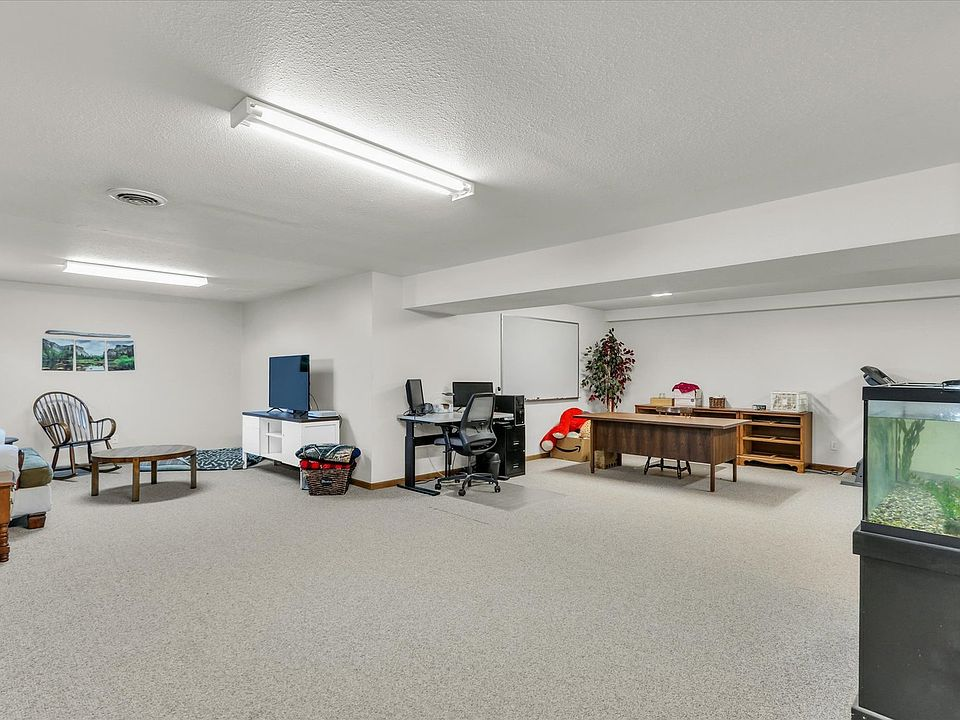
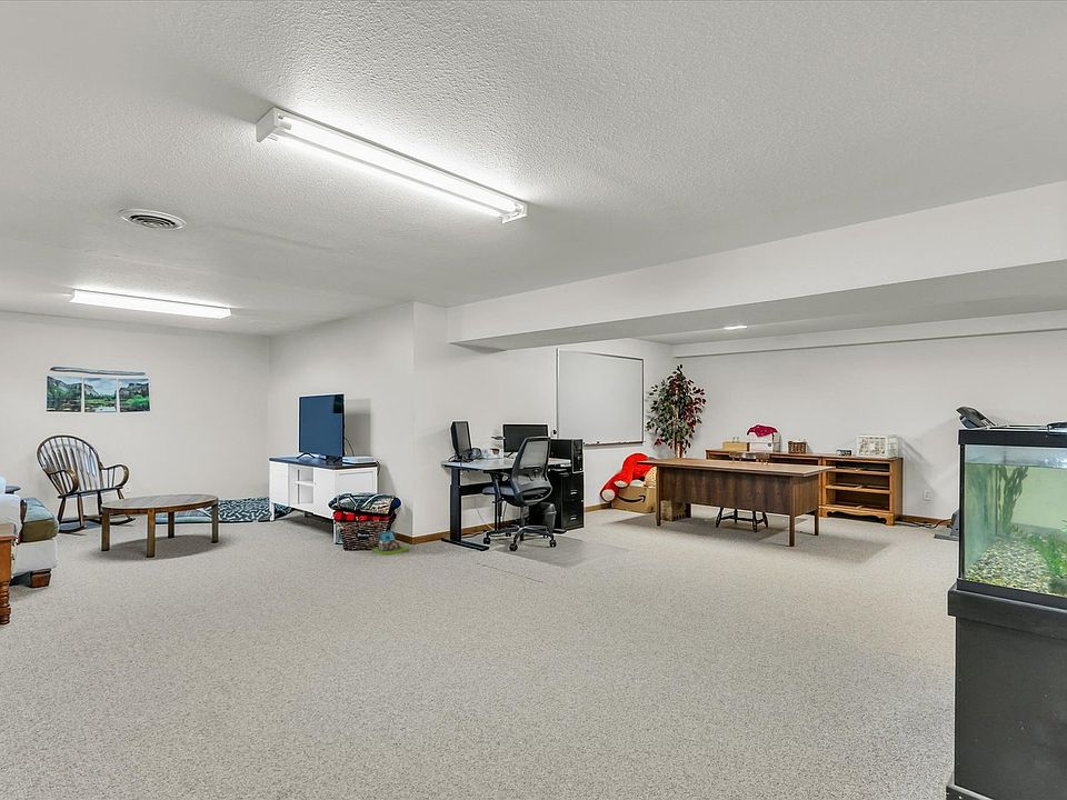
+ toy house [371,529,410,557]
